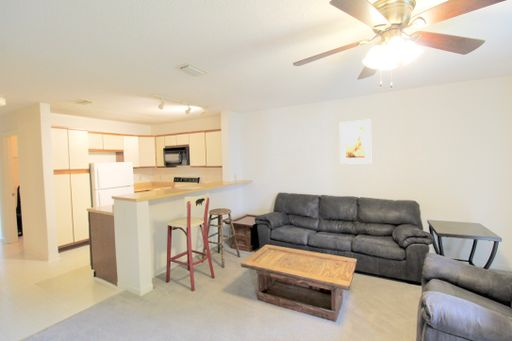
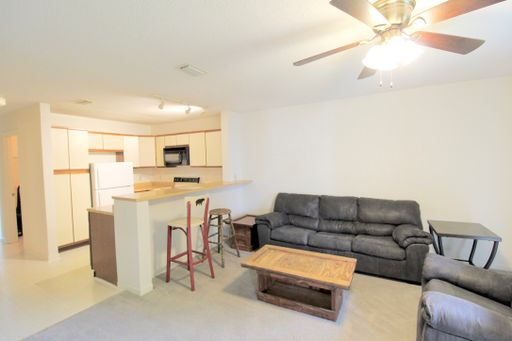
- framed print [339,118,372,165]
